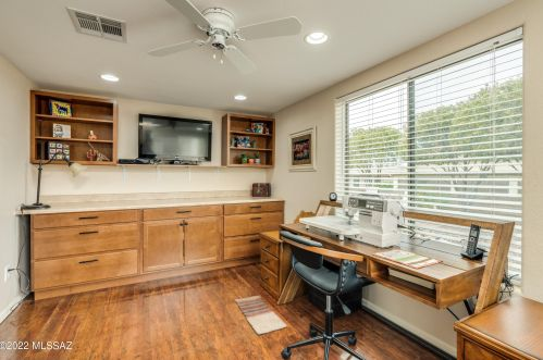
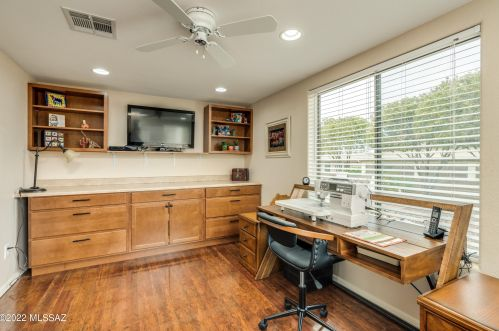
- rug [234,295,288,335]
